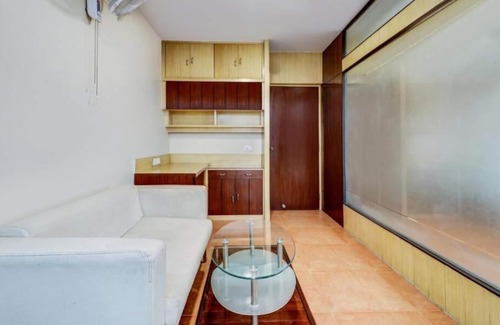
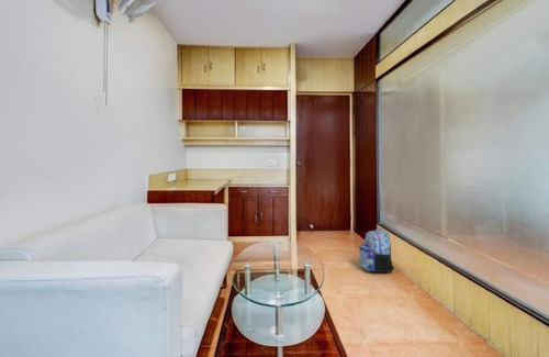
+ backpack [358,227,395,274]
